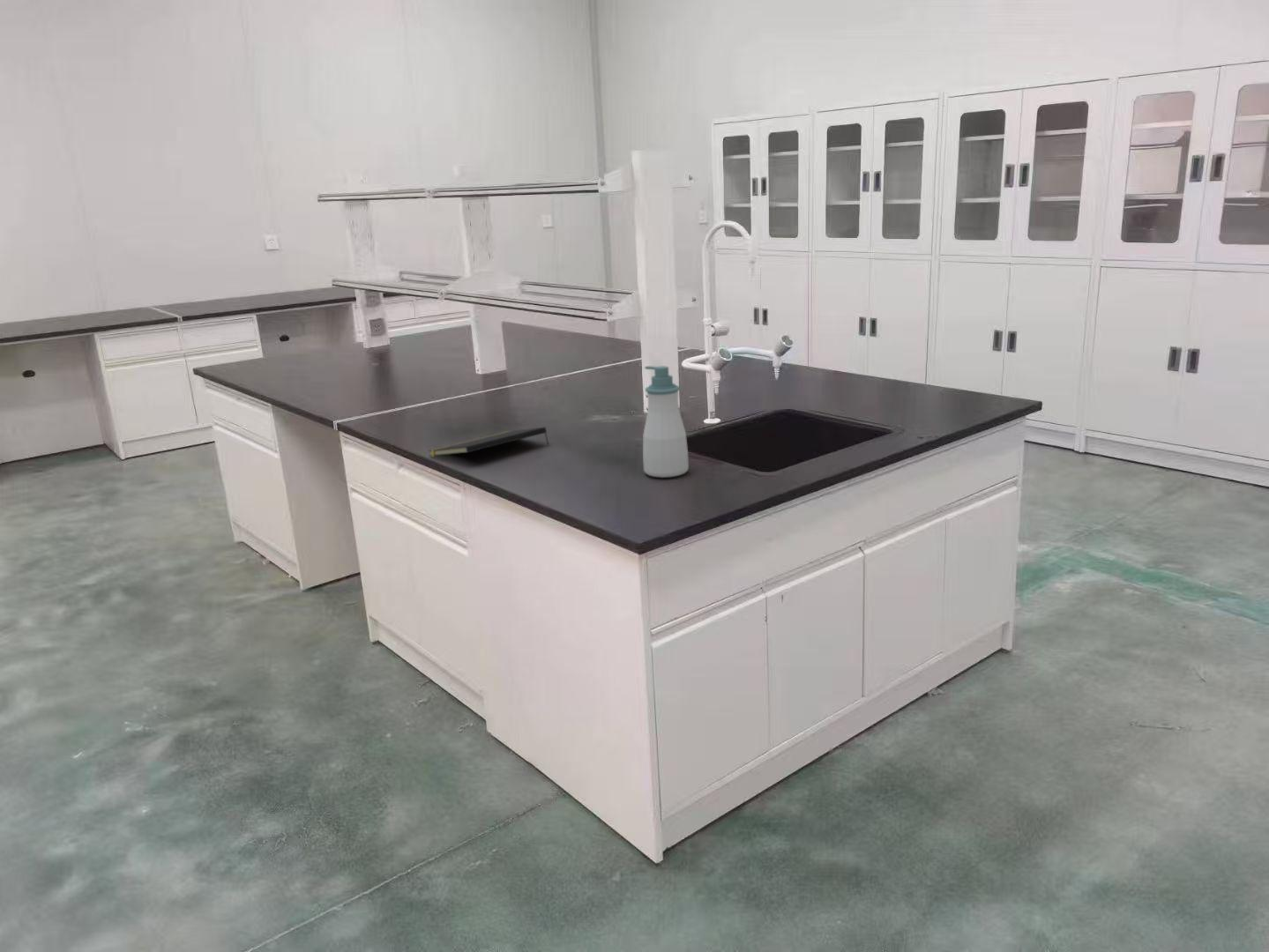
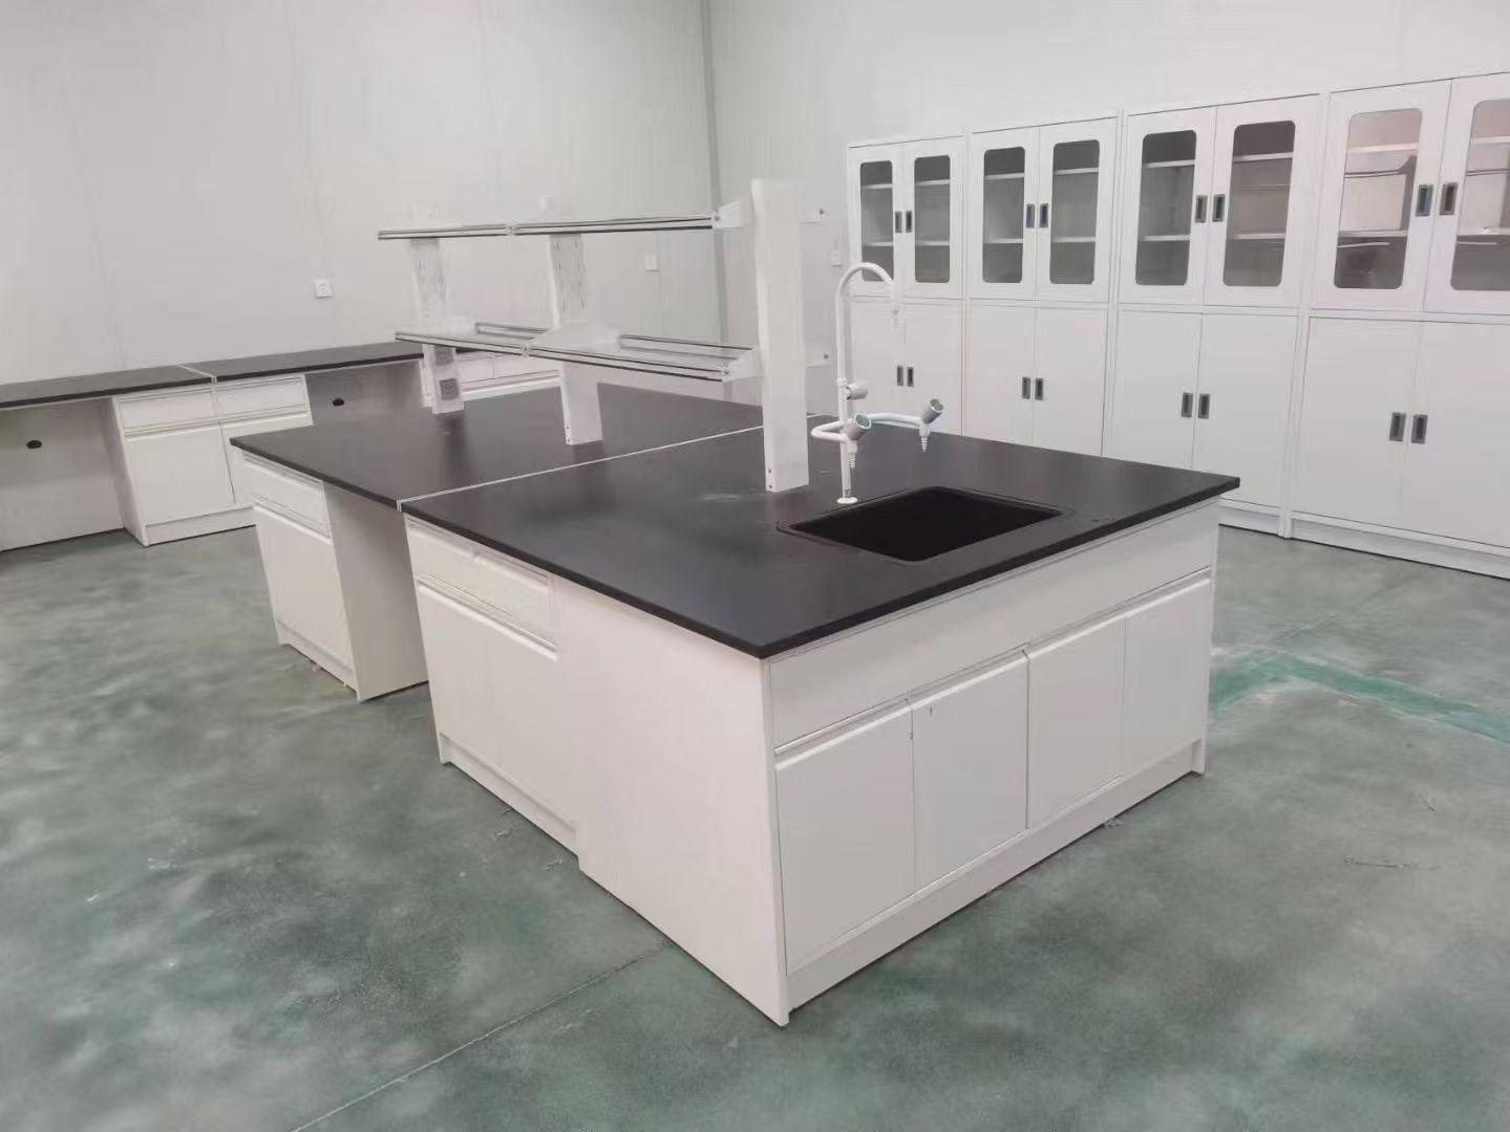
- soap bottle [642,365,690,479]
- notepad [428,427,550,457]
